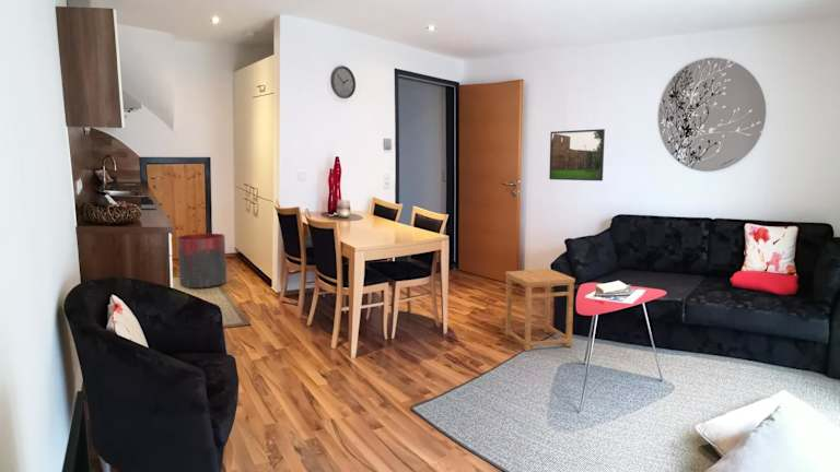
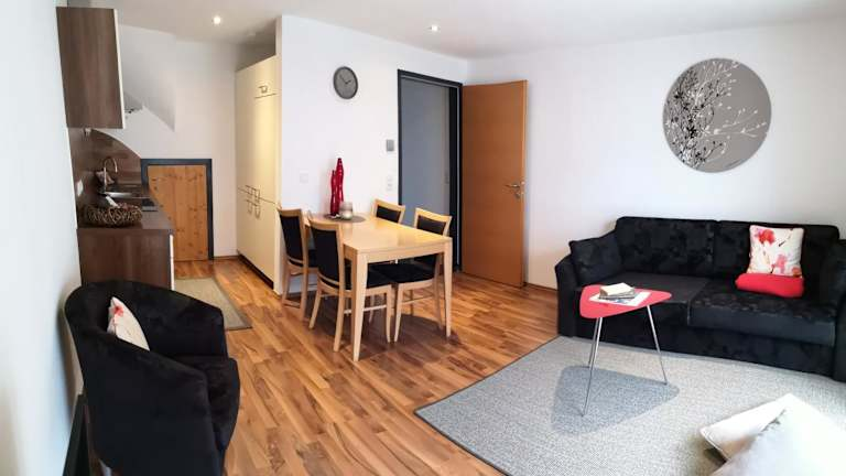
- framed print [548,128,606,181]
- trash can [176,233,229,290]
- side table [504,268,576,352]
